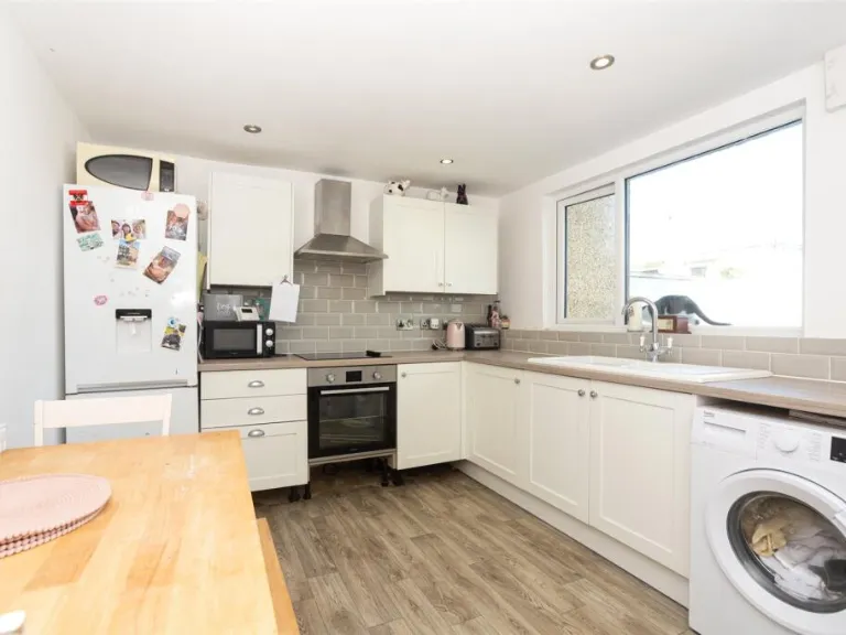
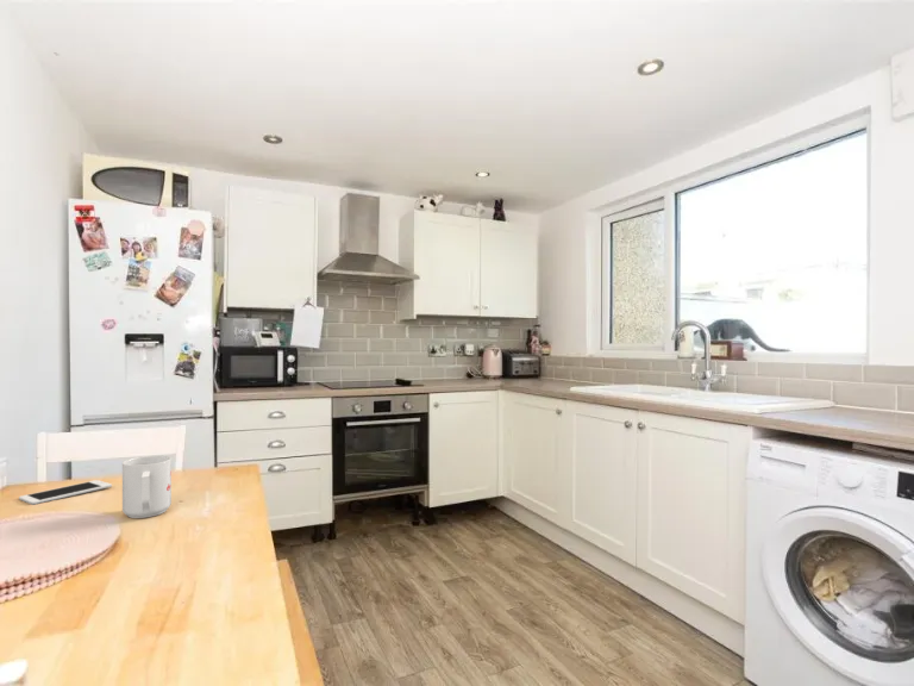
+ cell phone [18,479,113,506]
+ mug [121,455,173,519]
